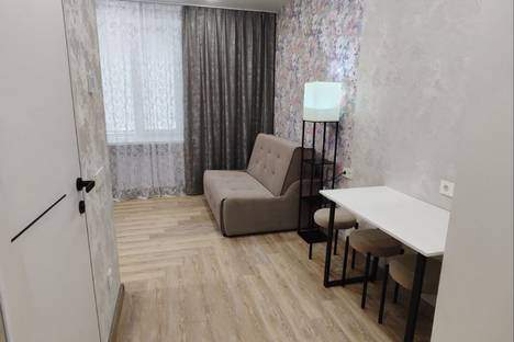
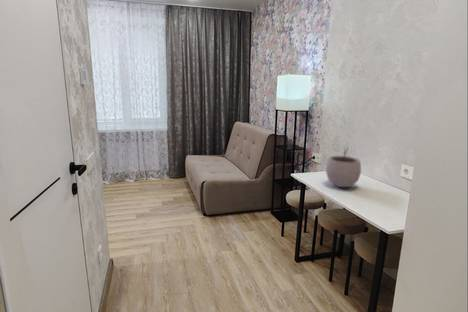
+ plant pot [325,146,362,188]
